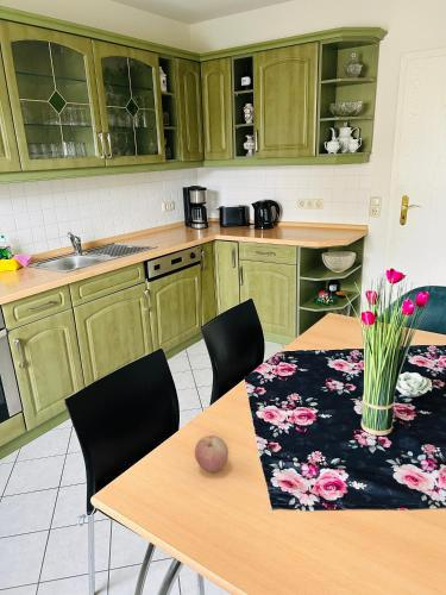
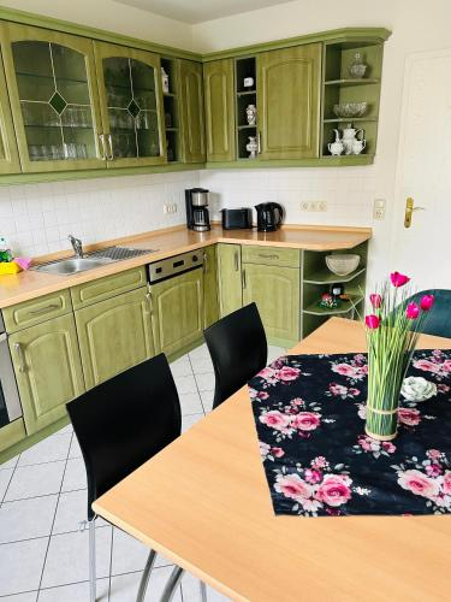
- apple [194,434,230,474]
